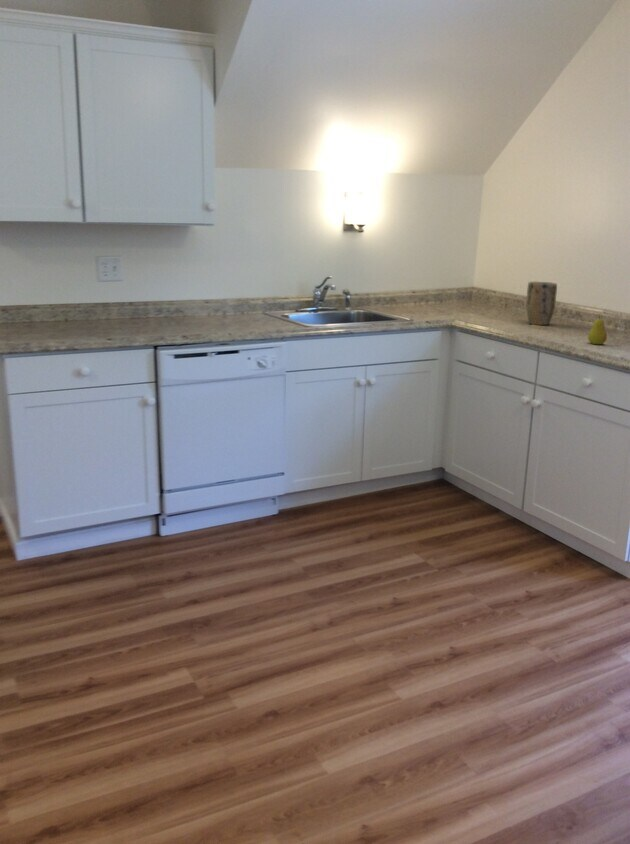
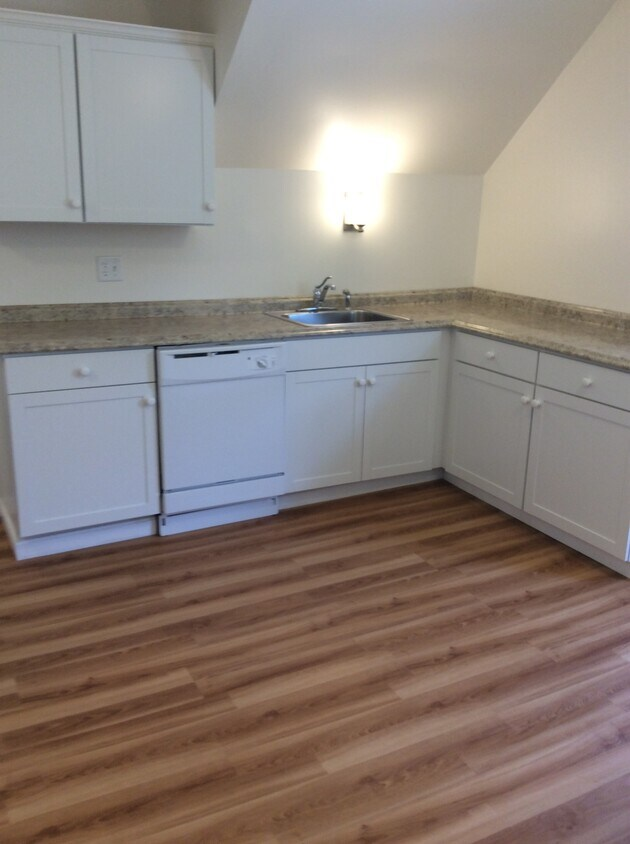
- plant pot [525,281,558,326]
- fruit [587,314,608,346]
